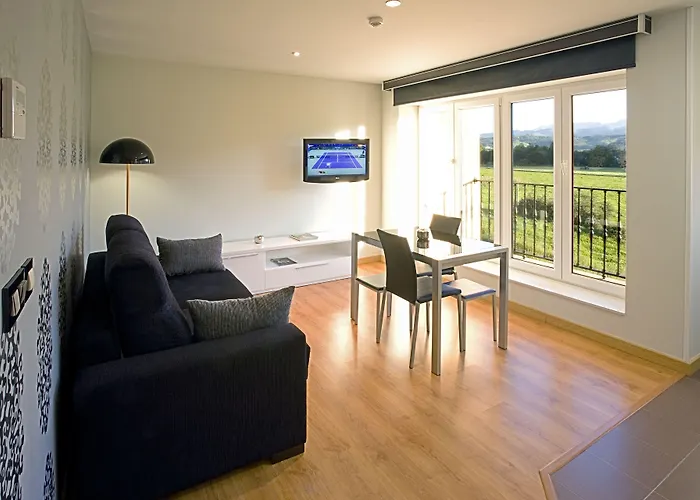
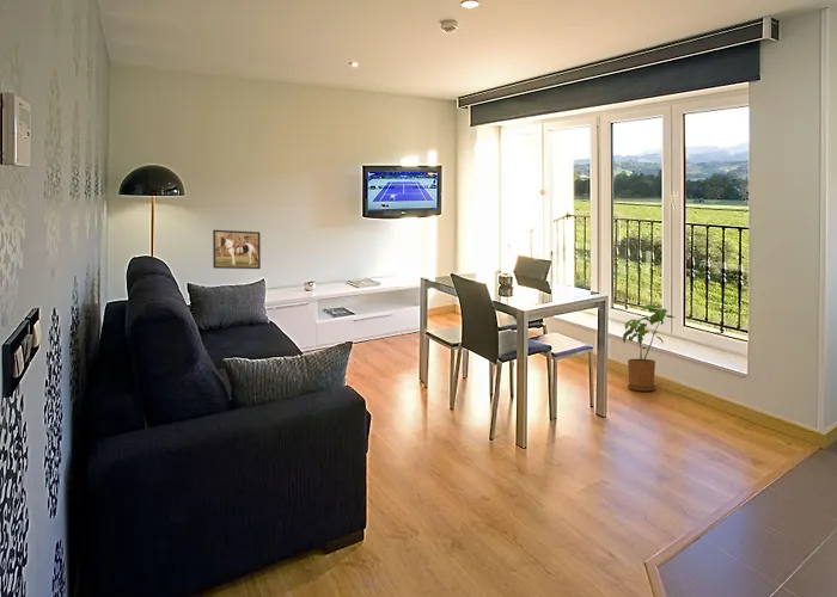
+ house plant [622,303,677,392]
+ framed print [212,229,262,270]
